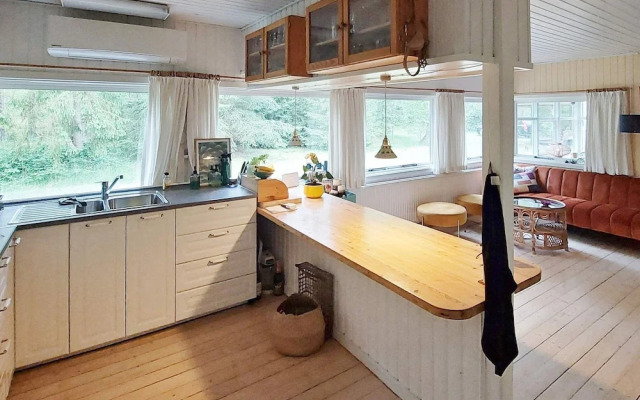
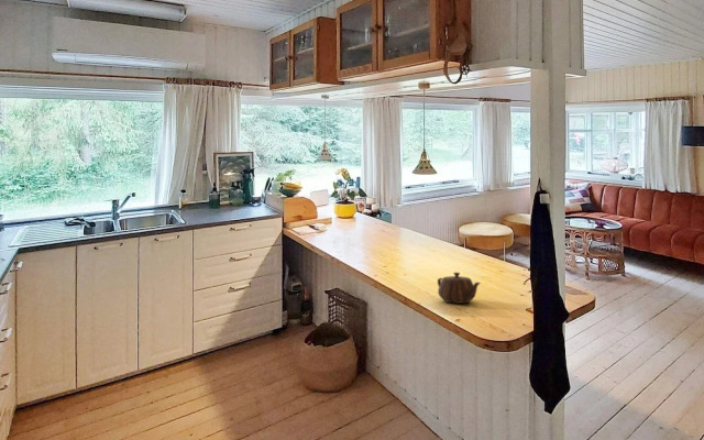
+ teapot [437,272,482,305]
